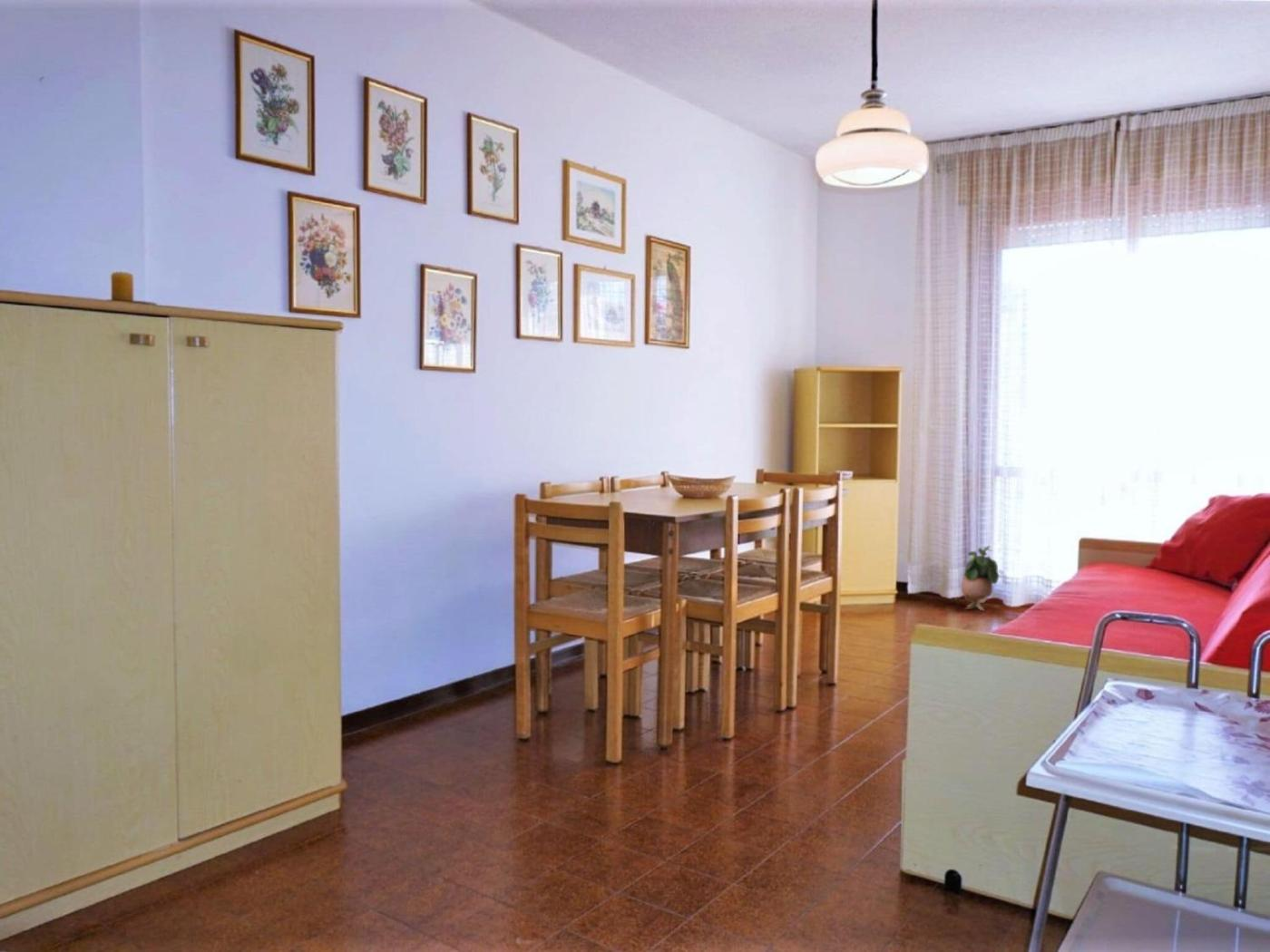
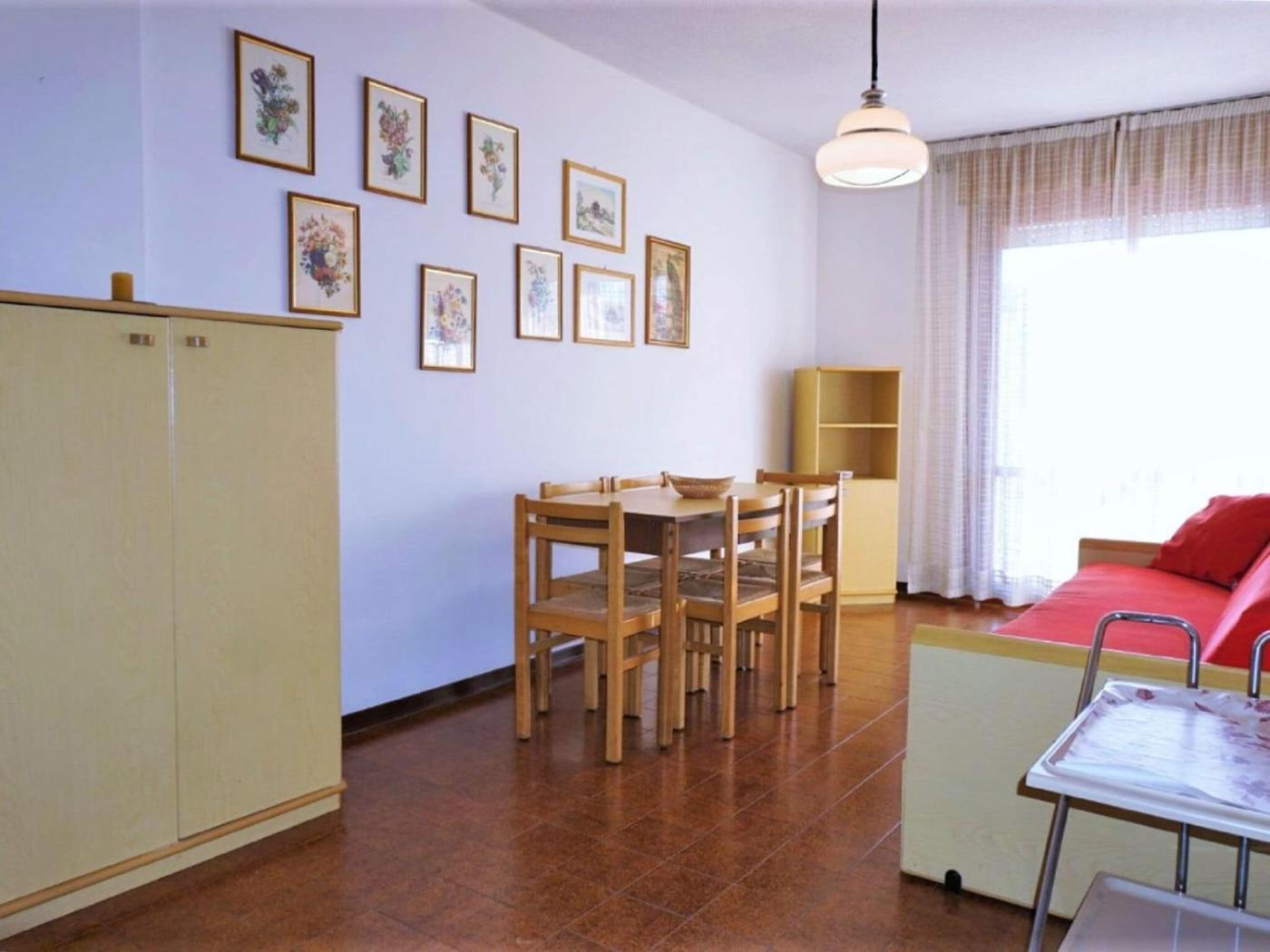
- potted plant [961,545,1000,612]
